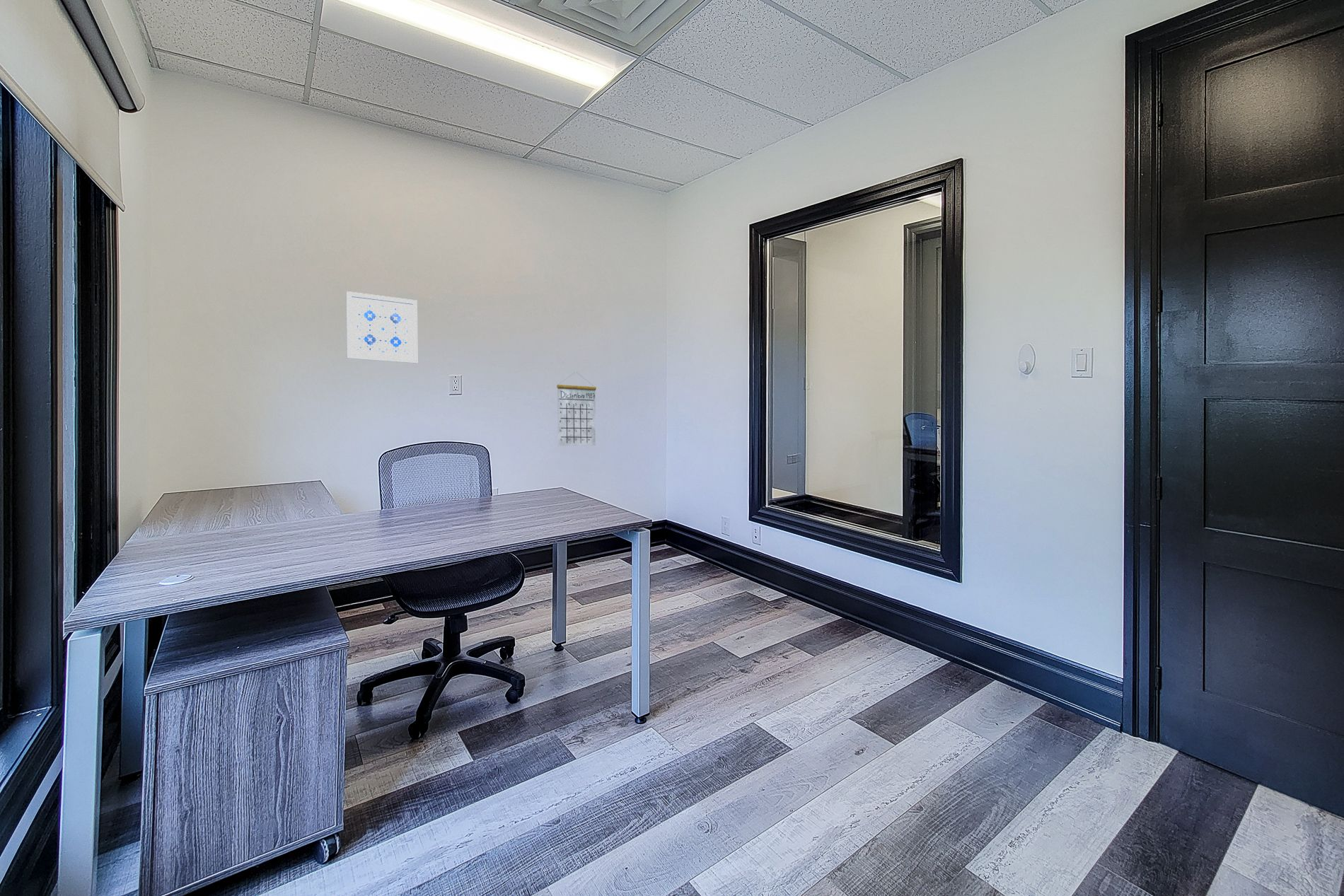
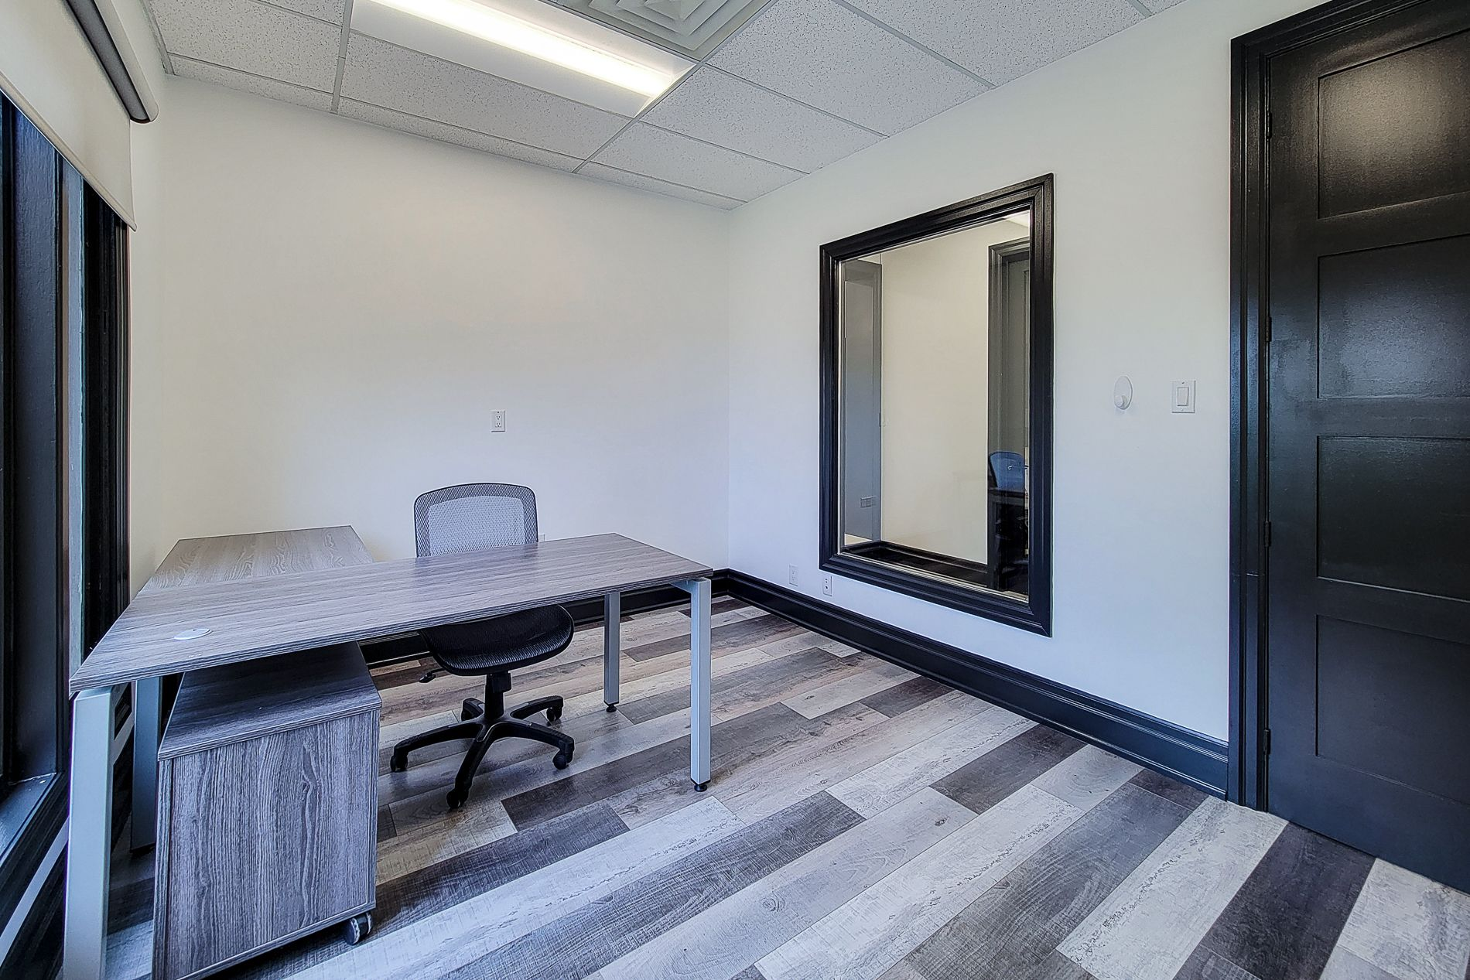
- wall art [345,291,418,364]
- calendar [556,373,597,446]
